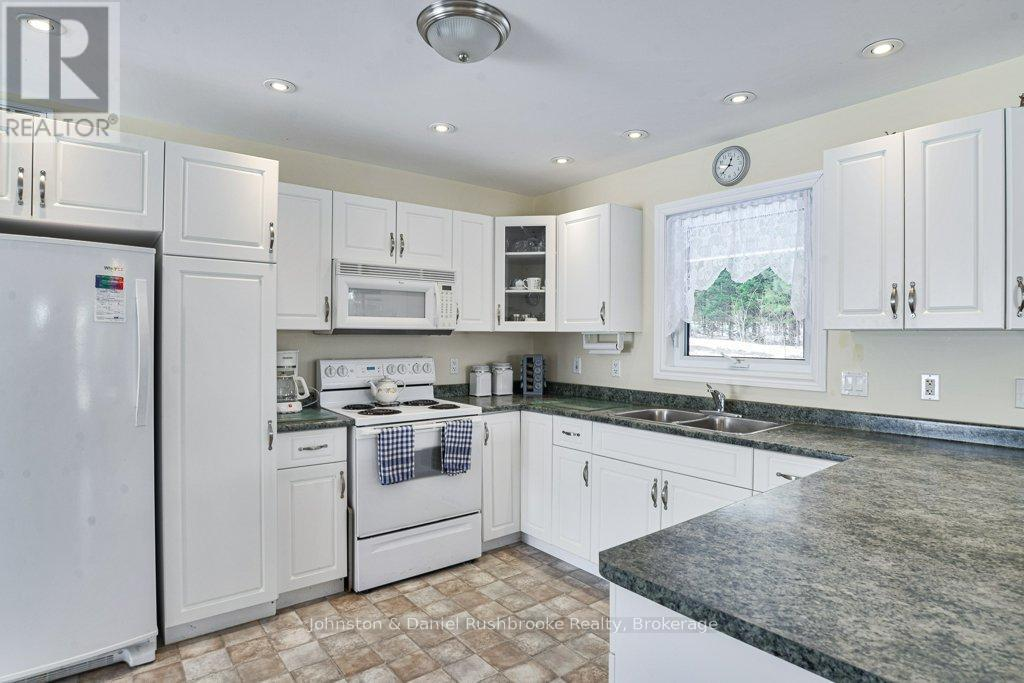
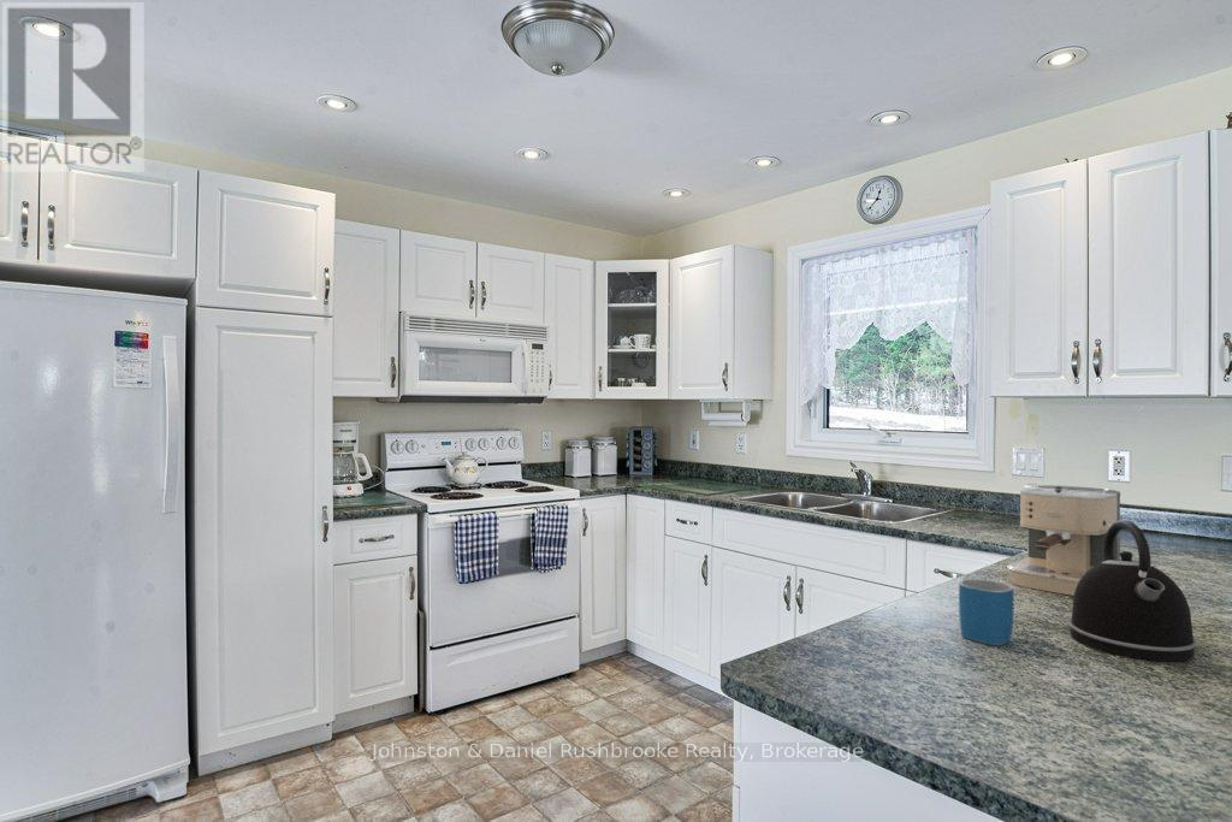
+ mug [958,578,1015,646]
+ coffee maker [1006,483,1121,597]
+ kettle [1067,519,1198,662]
